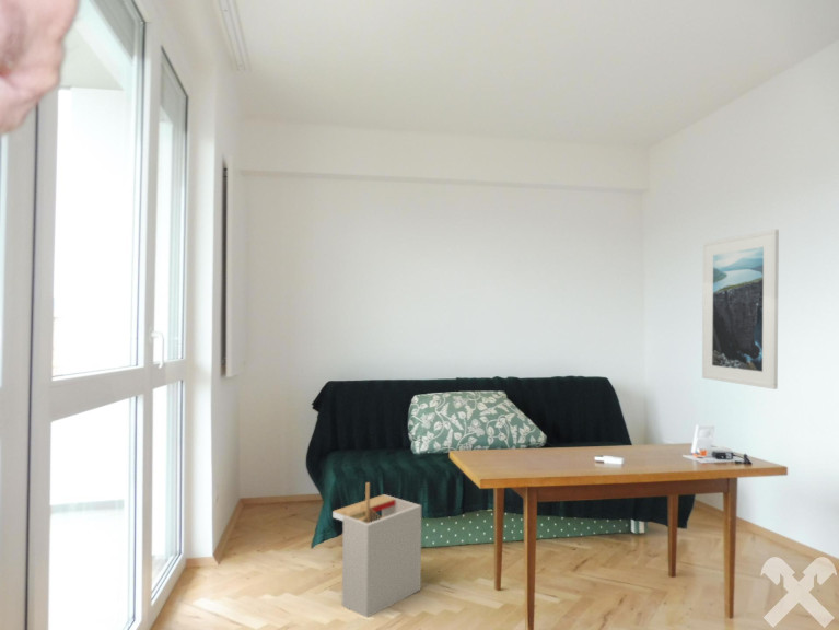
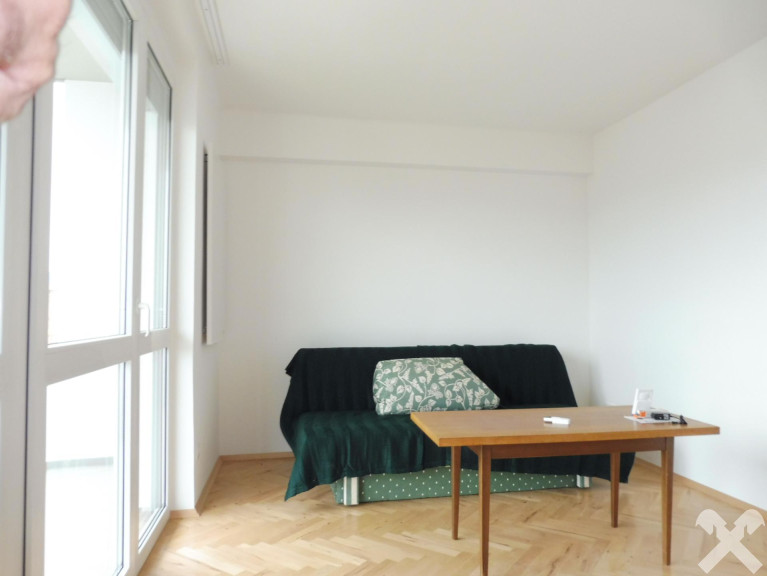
- storage bin [331,481,422,618]
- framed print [701,229,780,390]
